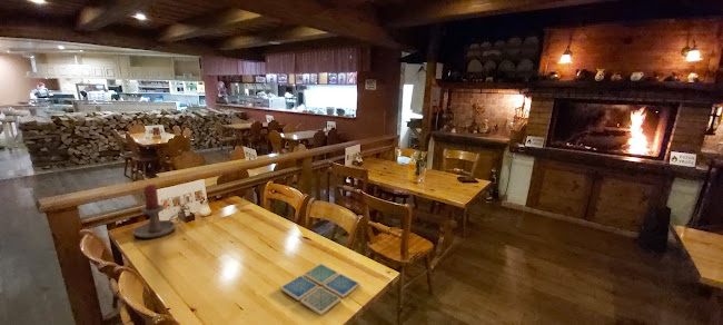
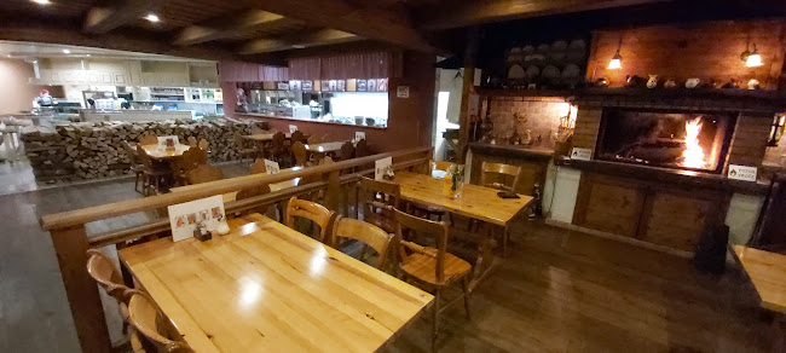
- candle holder [132,184,185,239]
- drink coaster [279,263,361,316]
